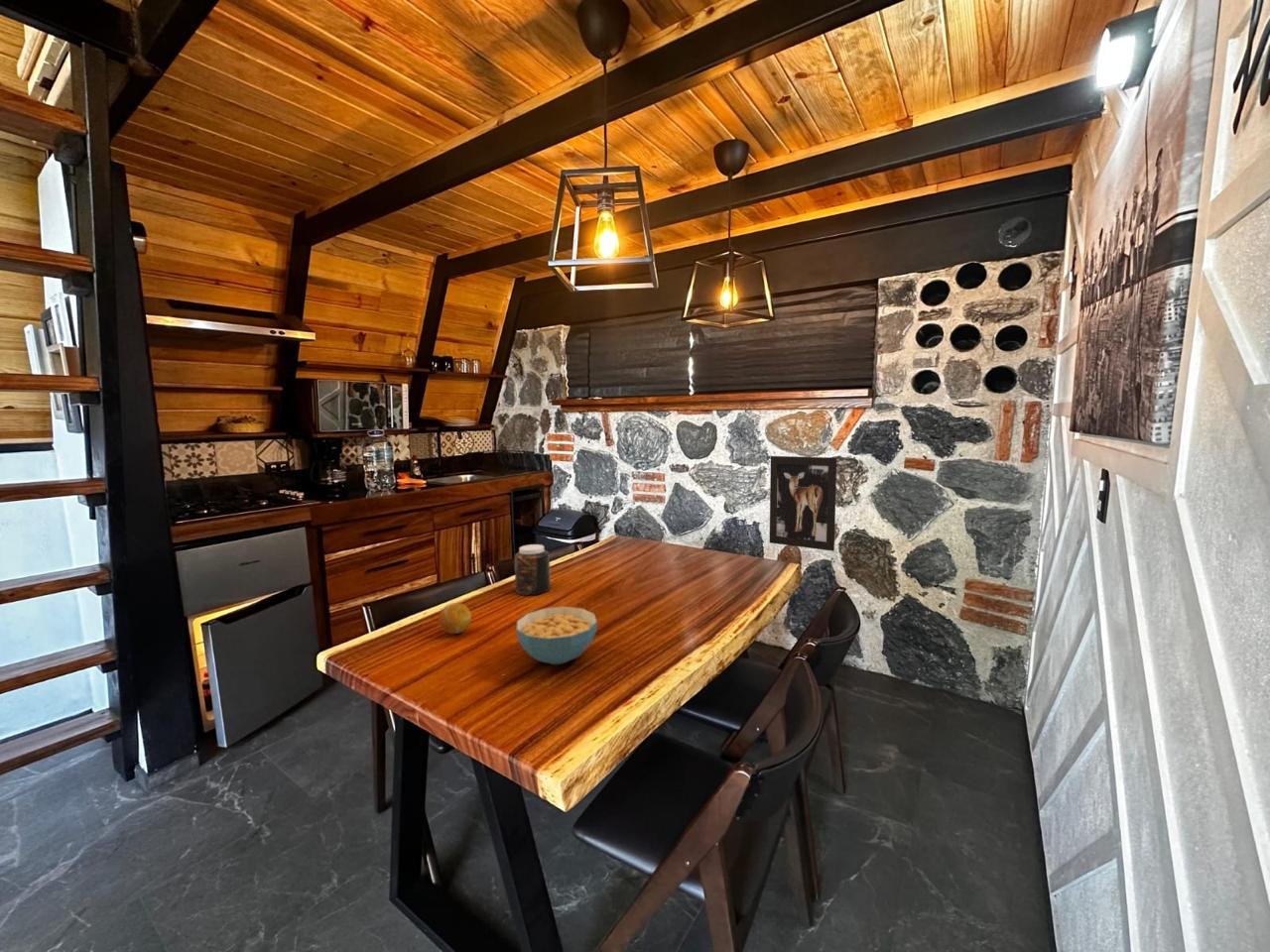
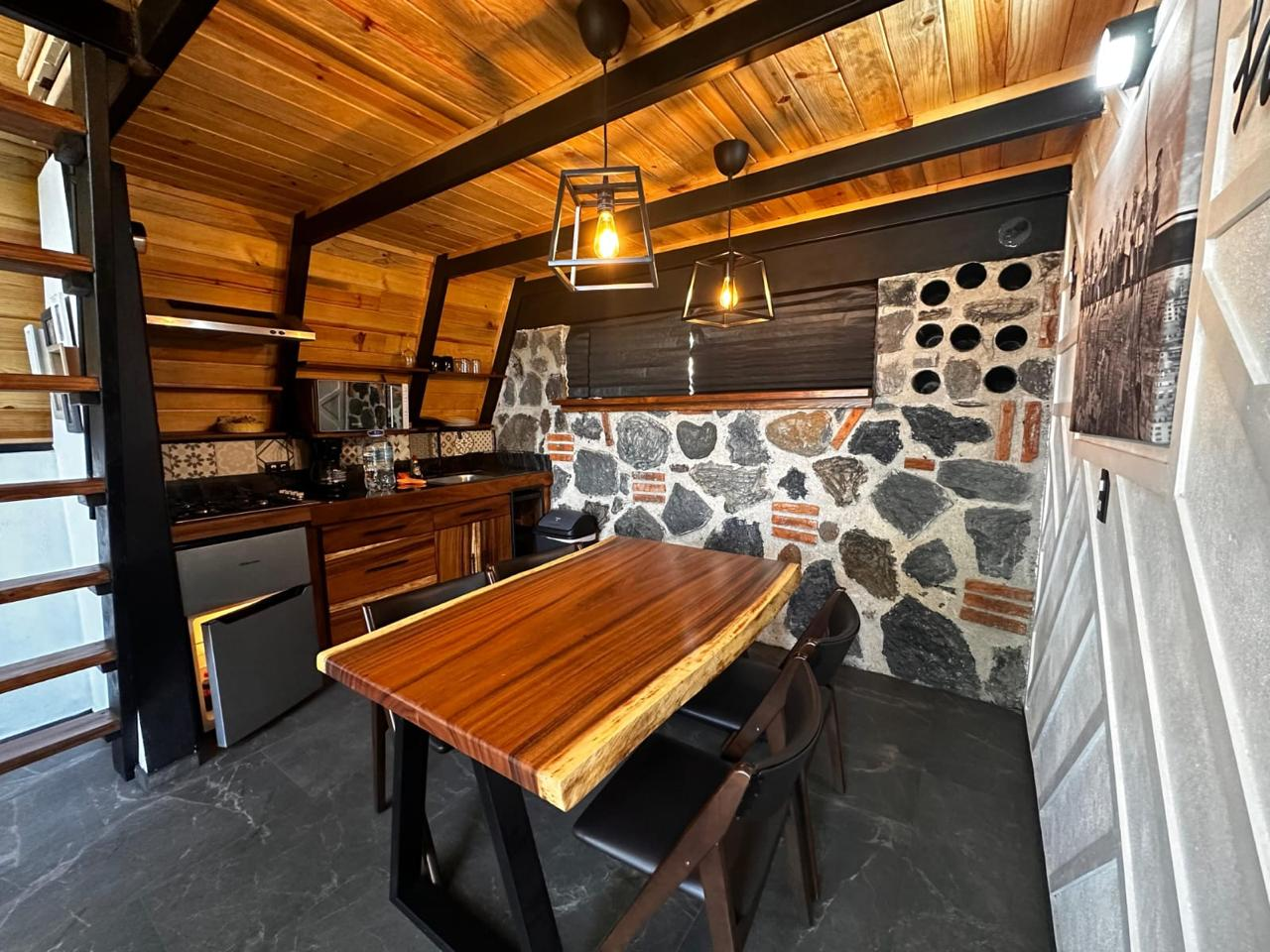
- cereal bowl [516,606,598,665]
- jar [514,543,552,596]
- fruit [438,602,472,635]
- wall art [769,455,837,552]
